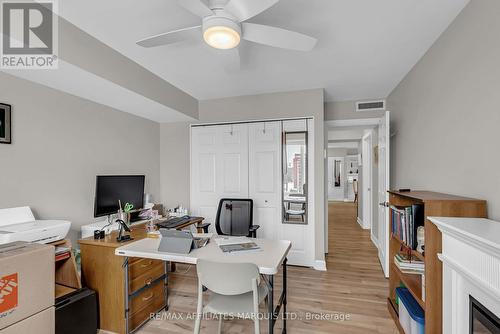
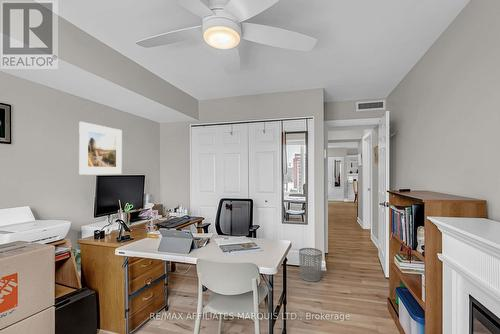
+ waste bin [298,247,323,283]
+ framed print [78,121,123,176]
